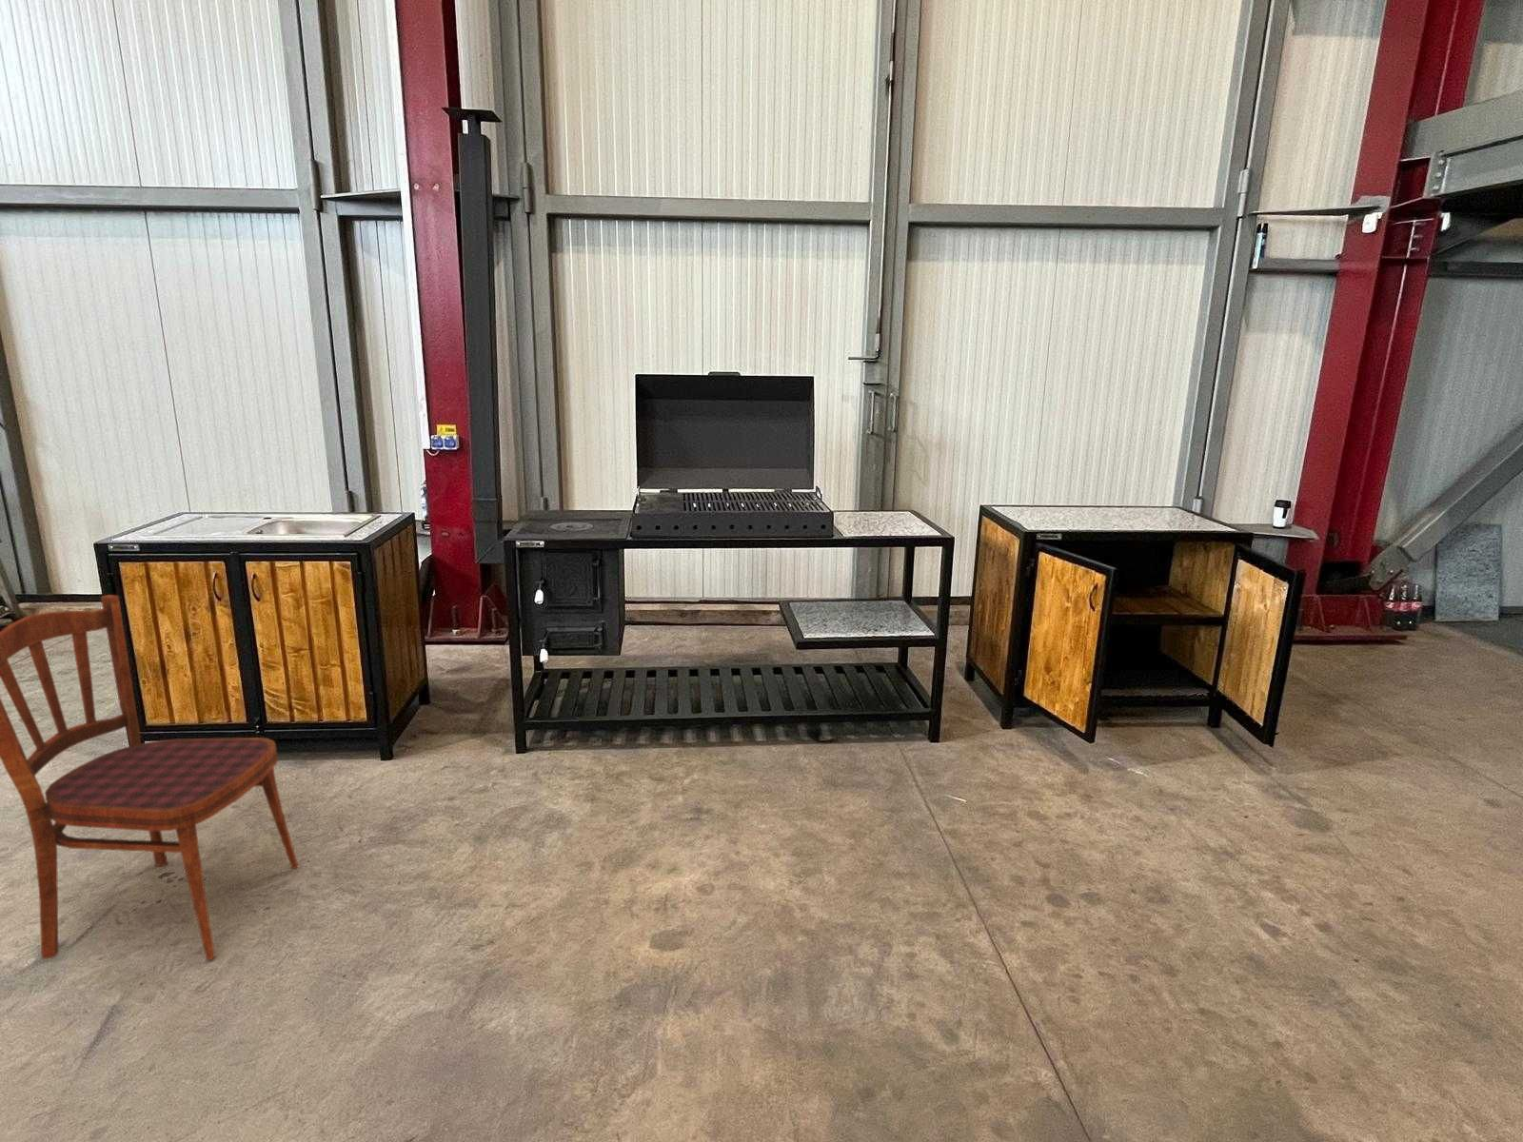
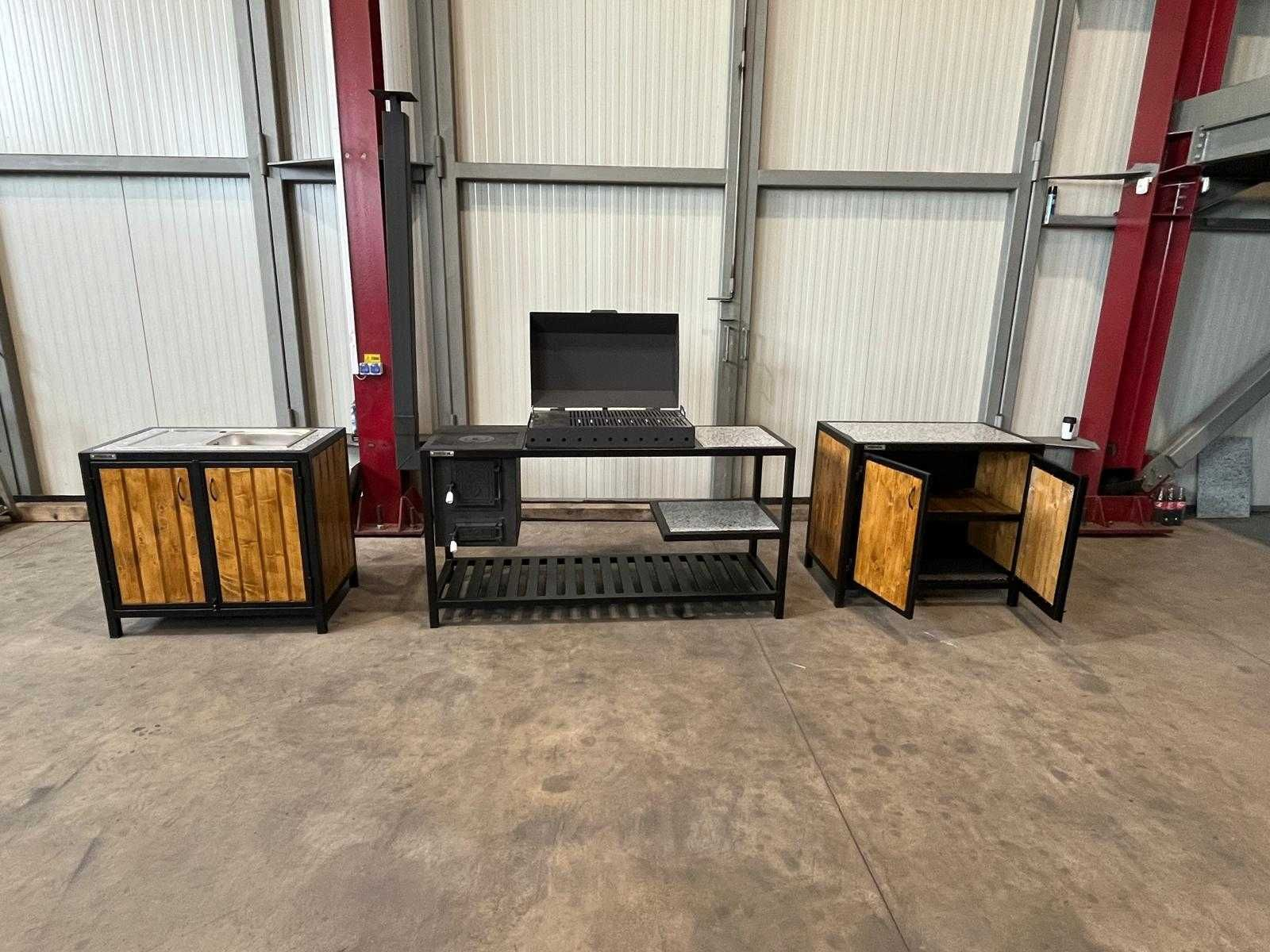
- dining chair [0,594,299,961]
